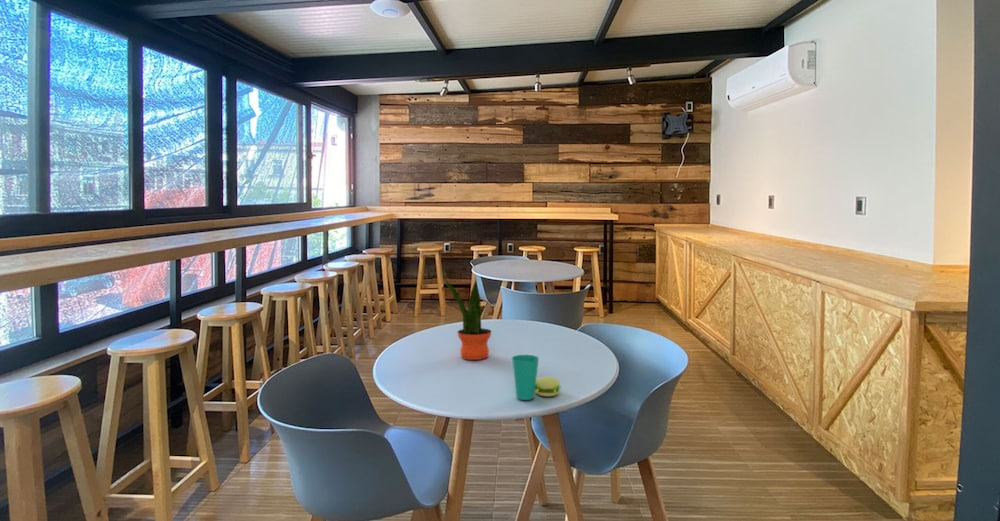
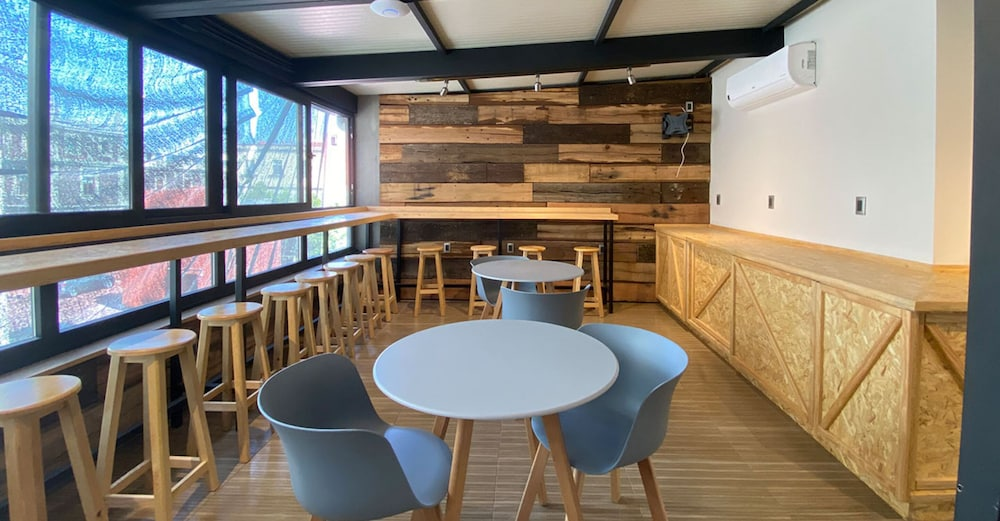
- potted plant [443,275,492,361]
- cup [511,354,562,401]
